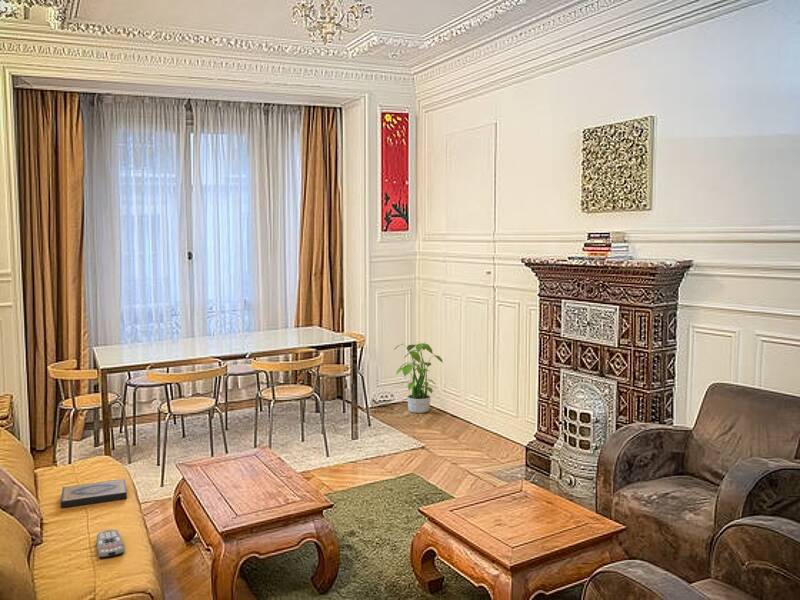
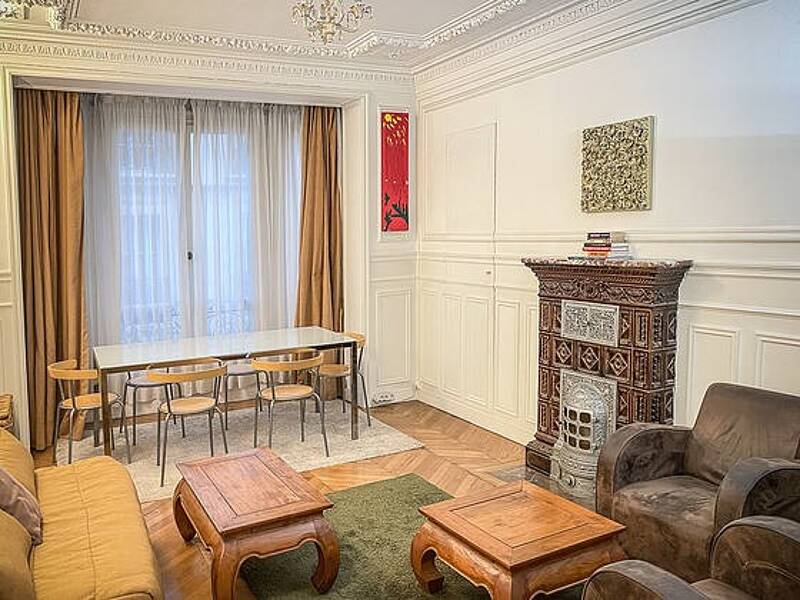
- potted plant [393,342,444,414]
- hardback book [60,478,128,509]
- remote control [96,529,126,559]
